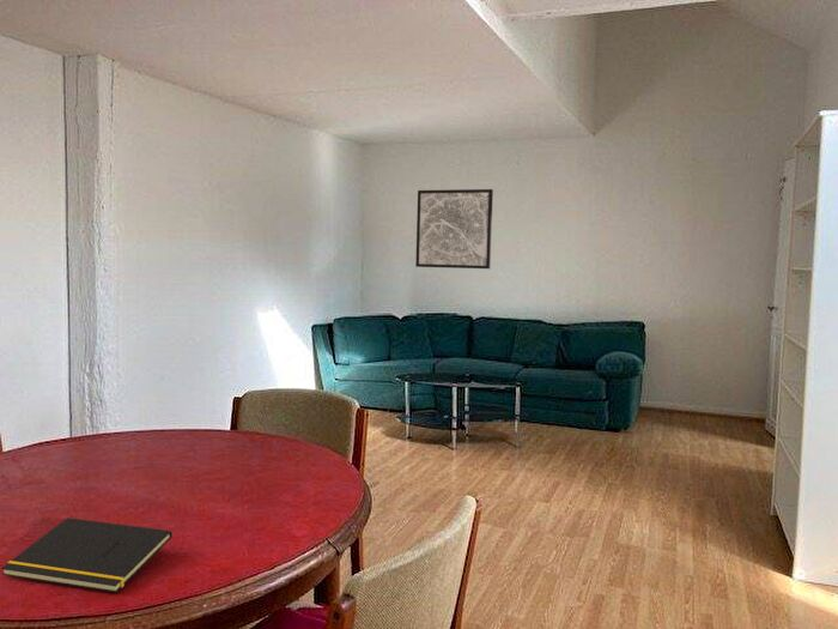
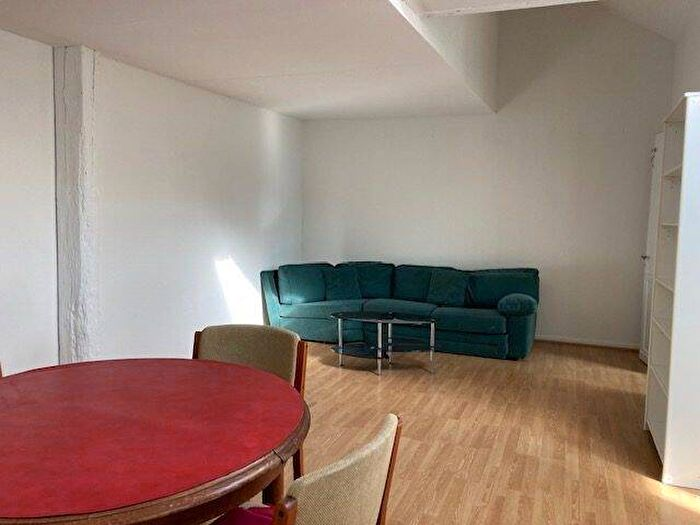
- wall art [414,188,494,270]
- notepad [0,516,174,593]
